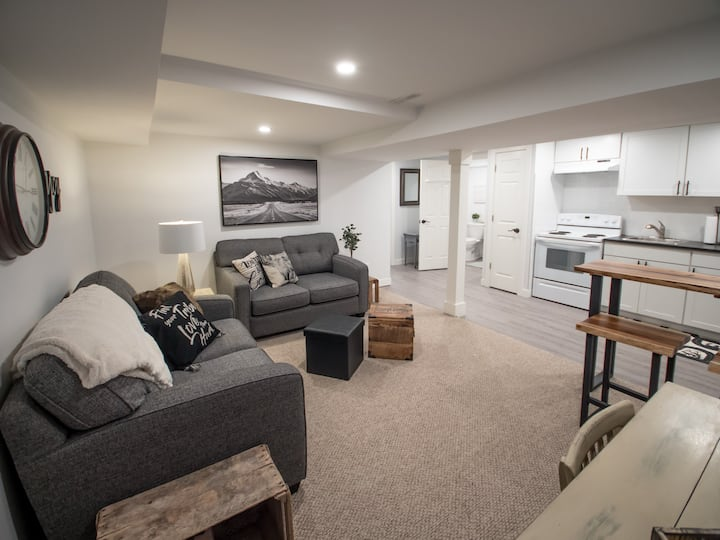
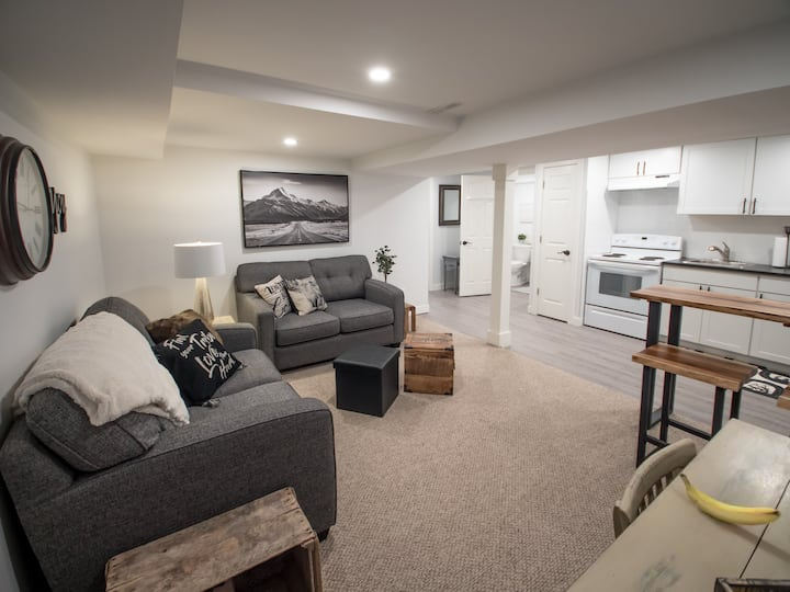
+ banana [678,471,782,526]
